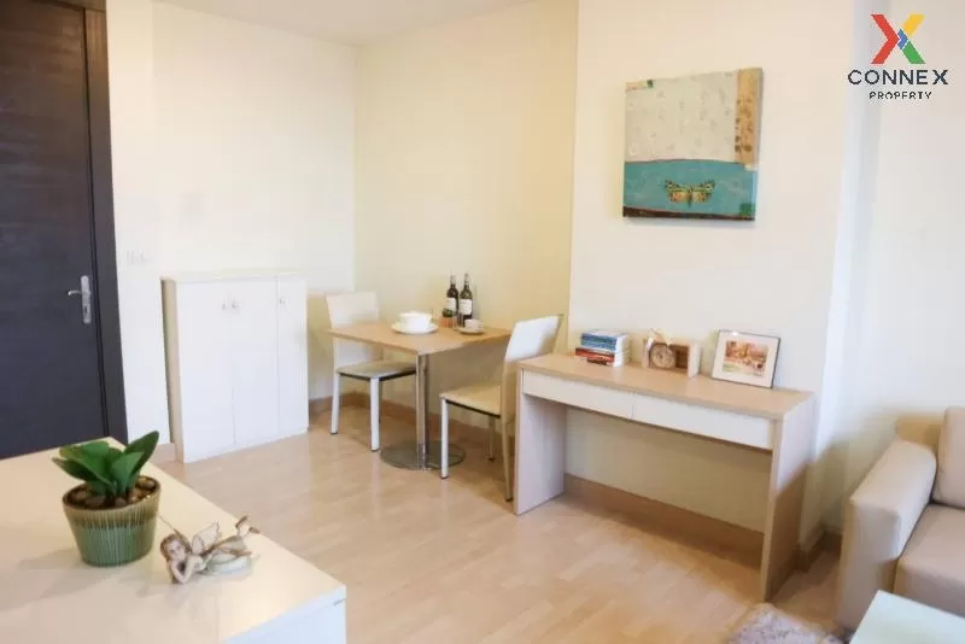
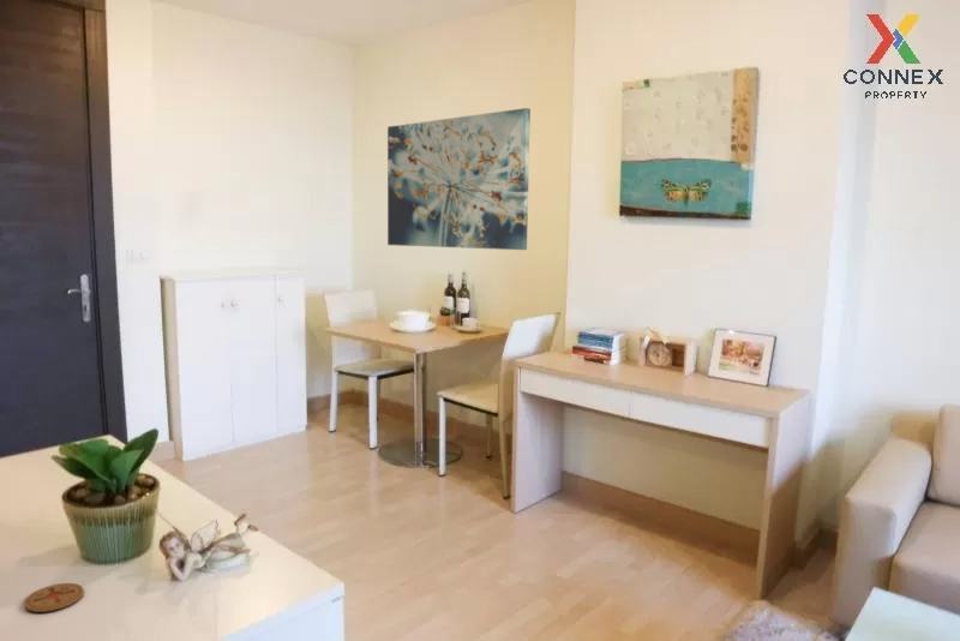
+ wall art [386,107,532,251]
+ coaster [23,582,85,613]
